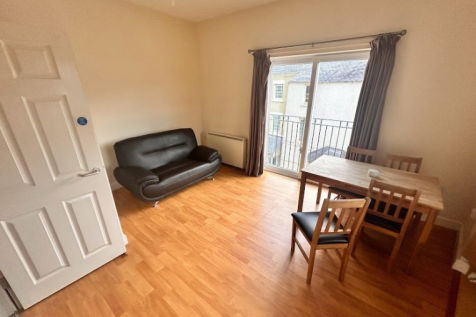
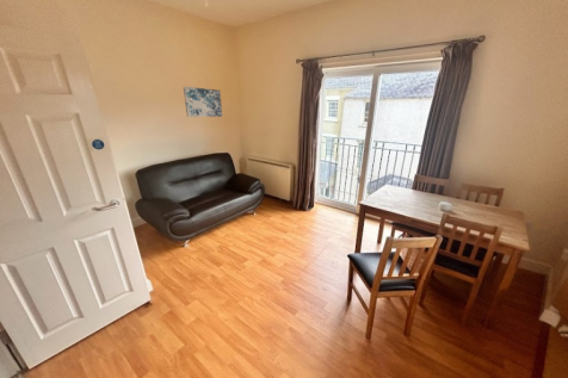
+ wall art [183,86,223,118]
